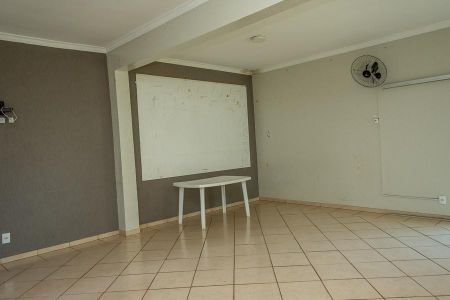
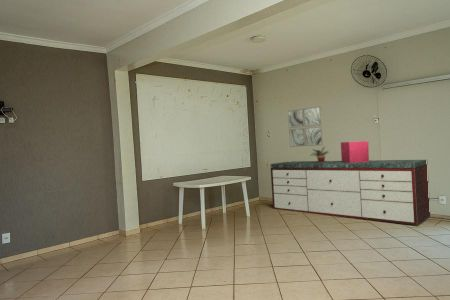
+ storage bin [340,140,370,163]
+ wall art [287,105,324,148]
+ potted plant [311,146,330,163]
+ storage cabinet [269,159,431,226]
